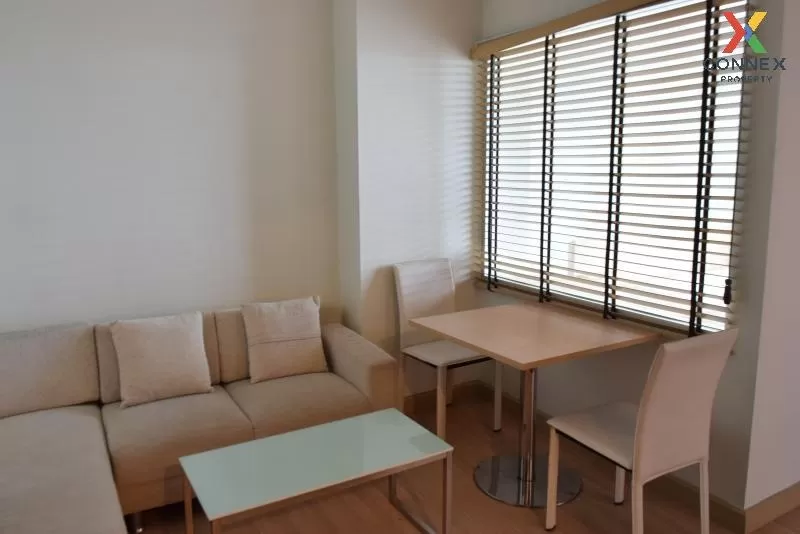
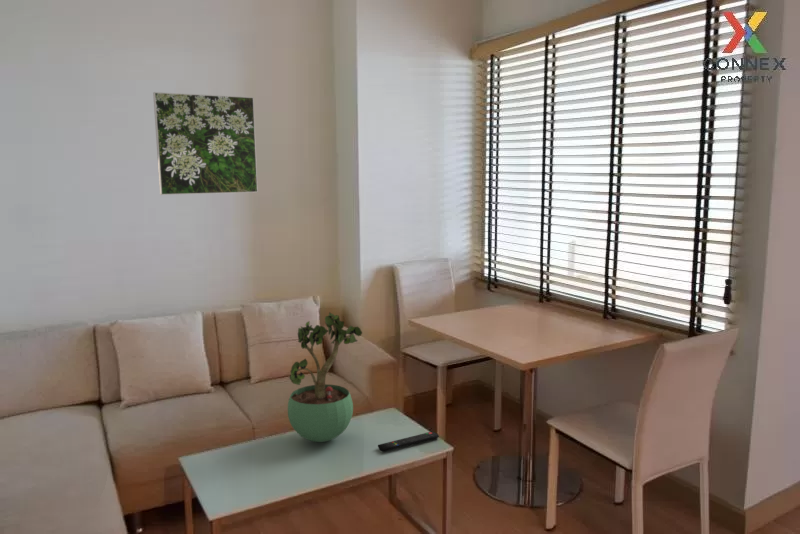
+ potted plant [287,311,363,443]
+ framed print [152,91,259,196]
+ remote control [377,431,440,452]
